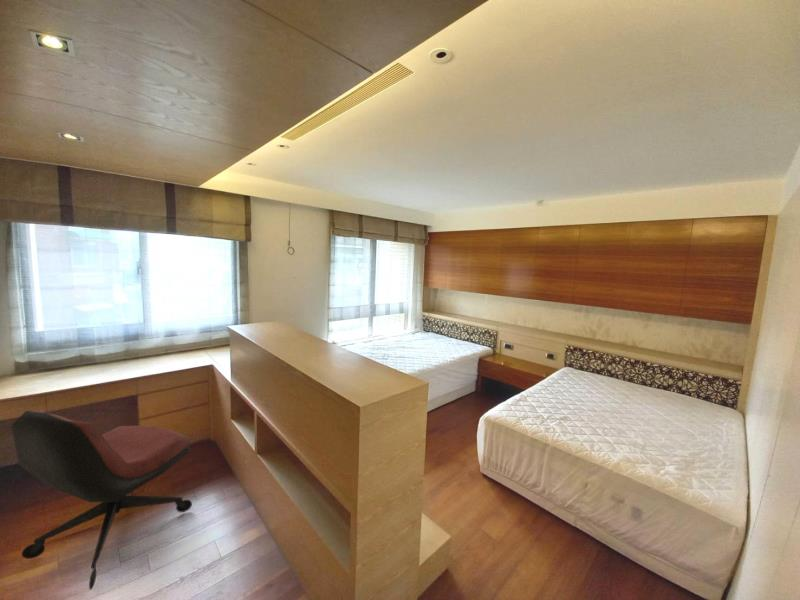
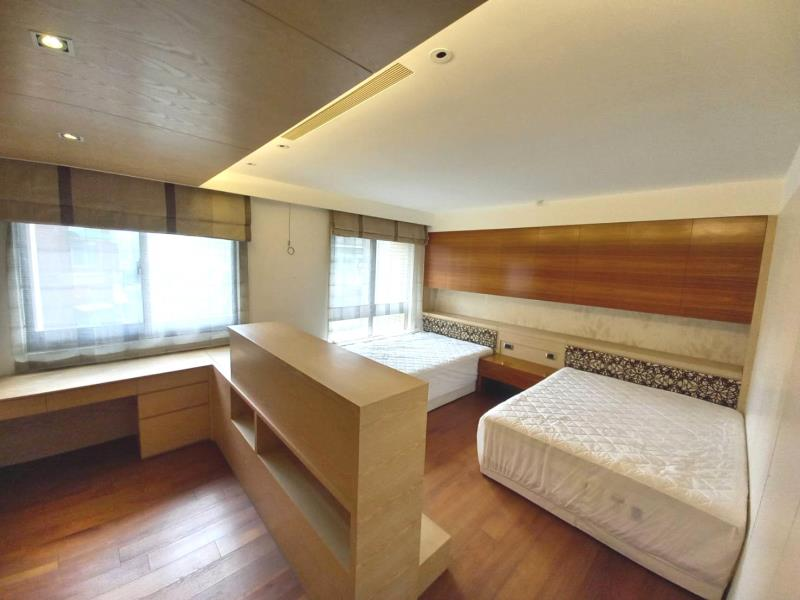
- office chair [11,408,193,591]
